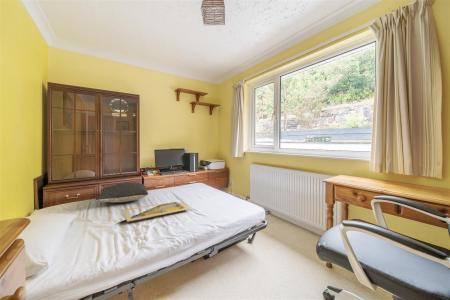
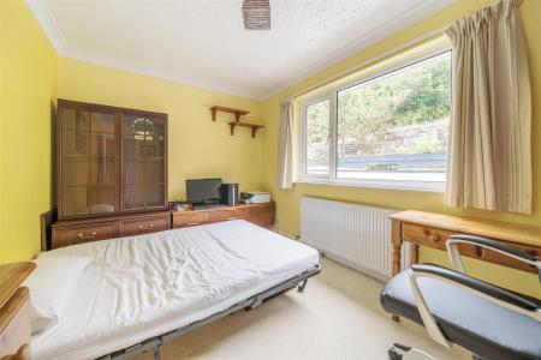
- pillow [94,182,149,203]
- serving tray [122,201,192,223]
